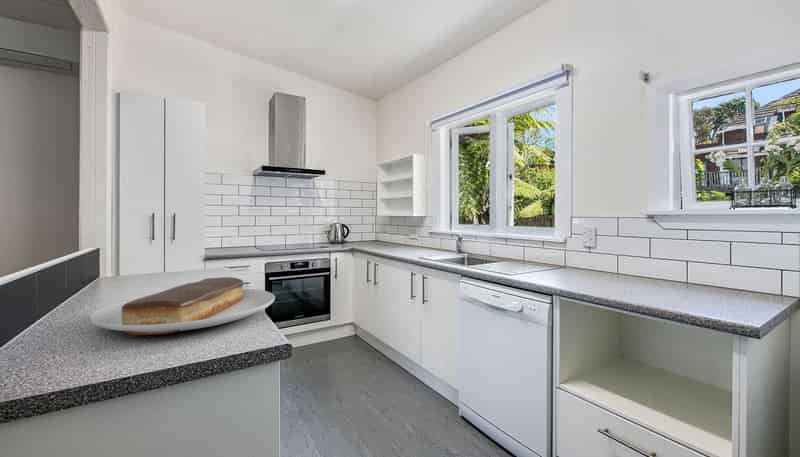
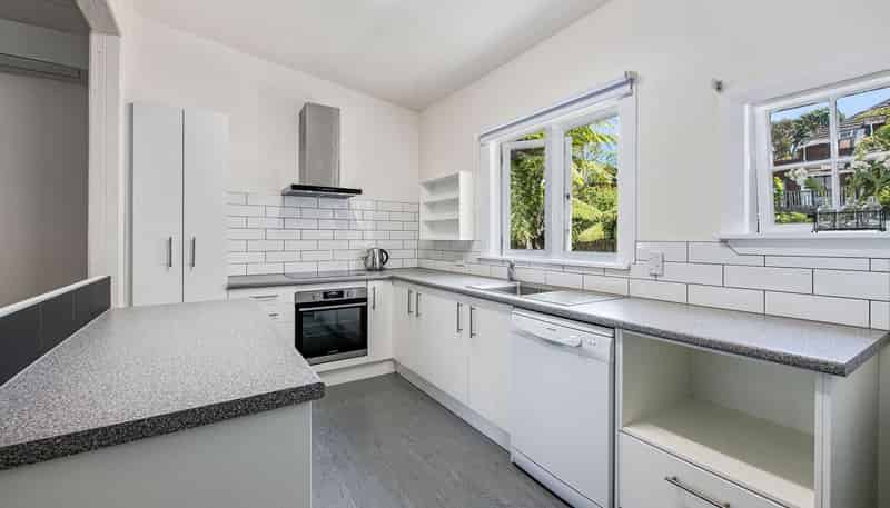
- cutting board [89,276,276,336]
